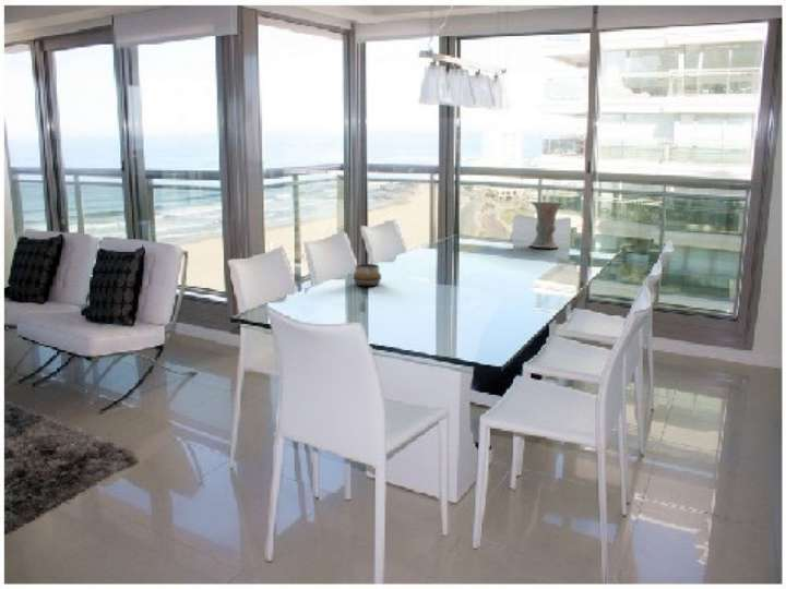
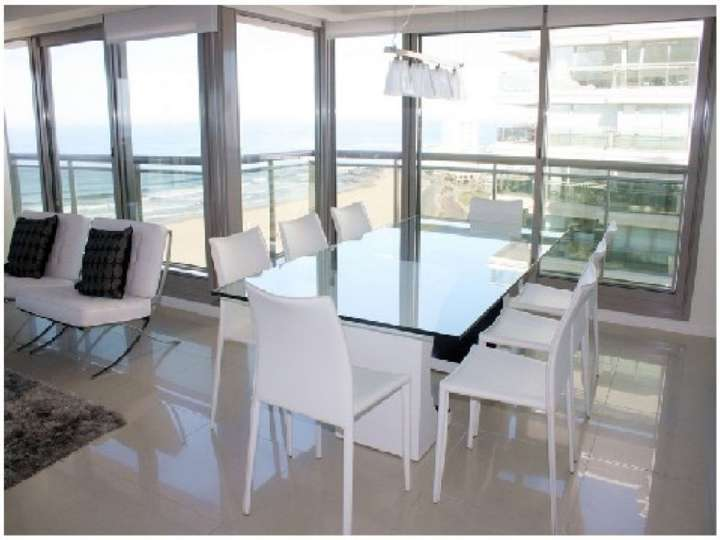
- decorative bowl [352,263,383,287]
- vase [528,201,567,250]
